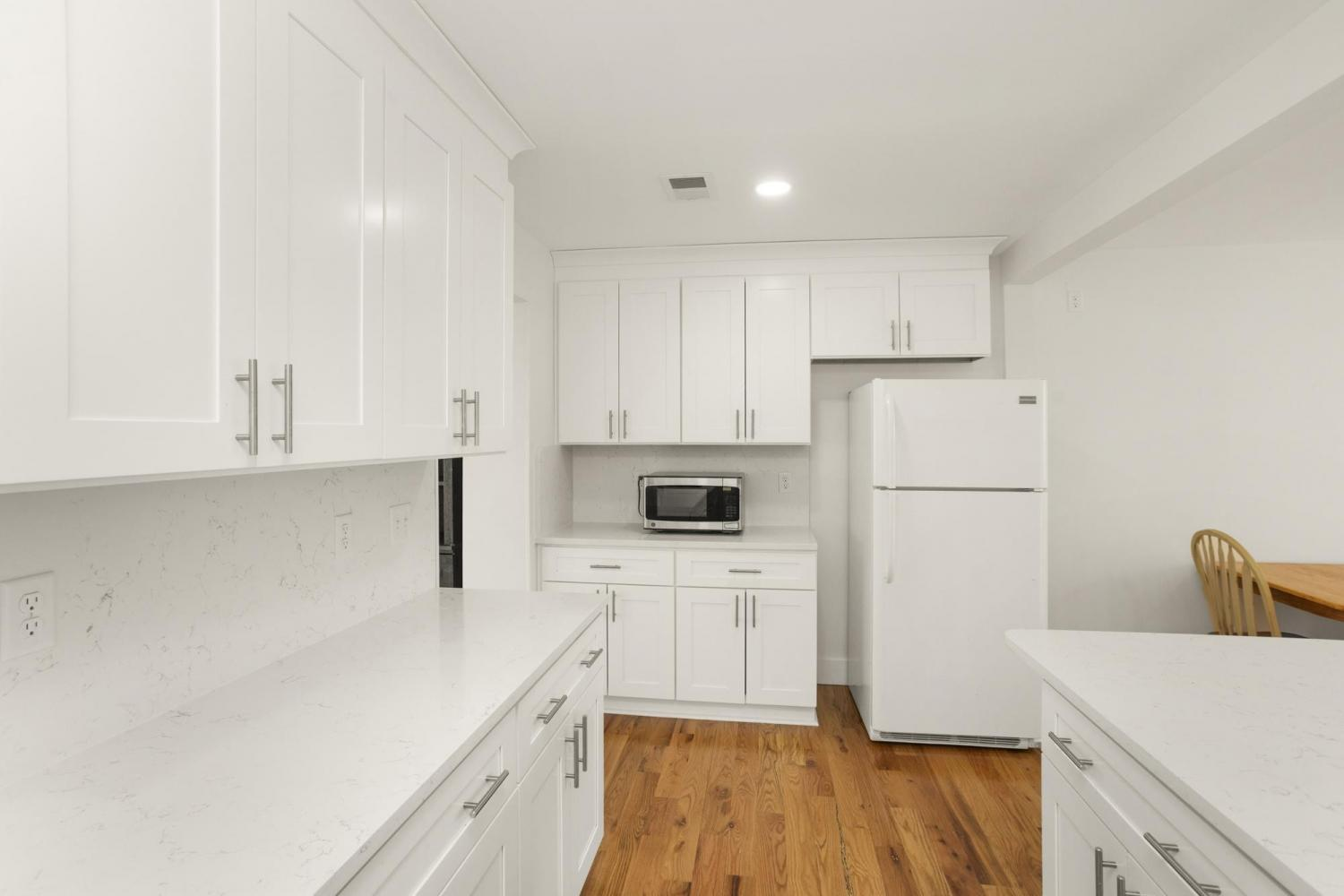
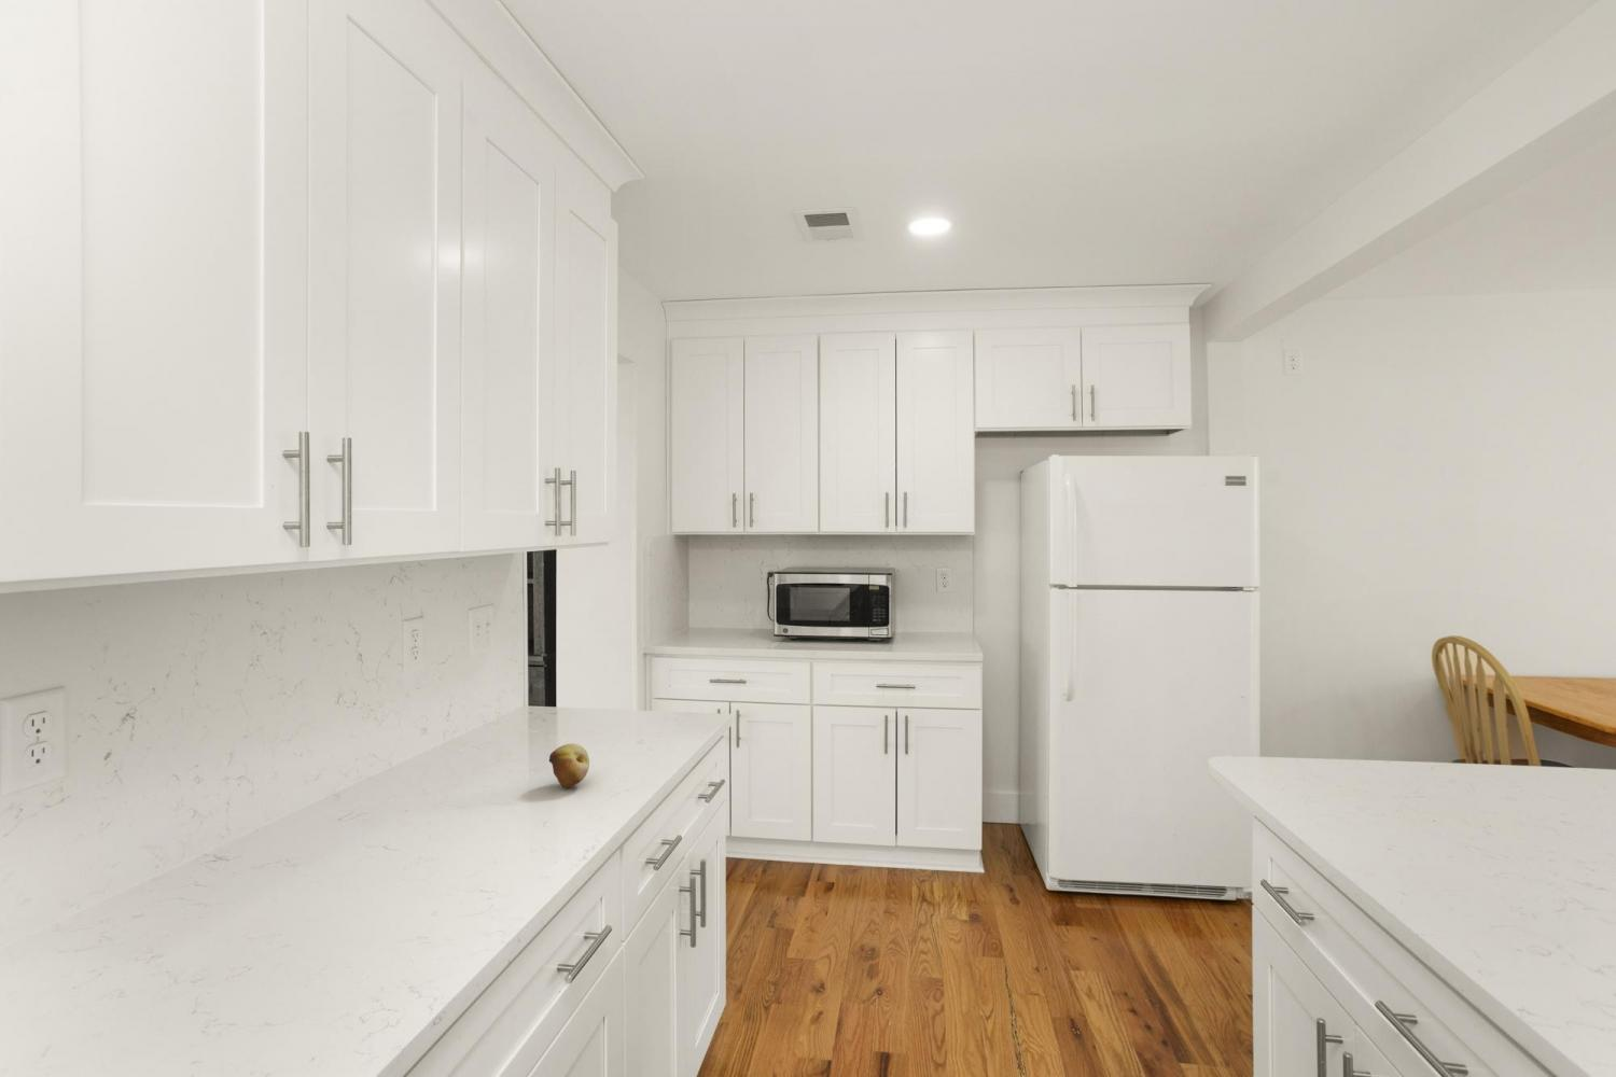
+ fruit [548,742,590,789]
